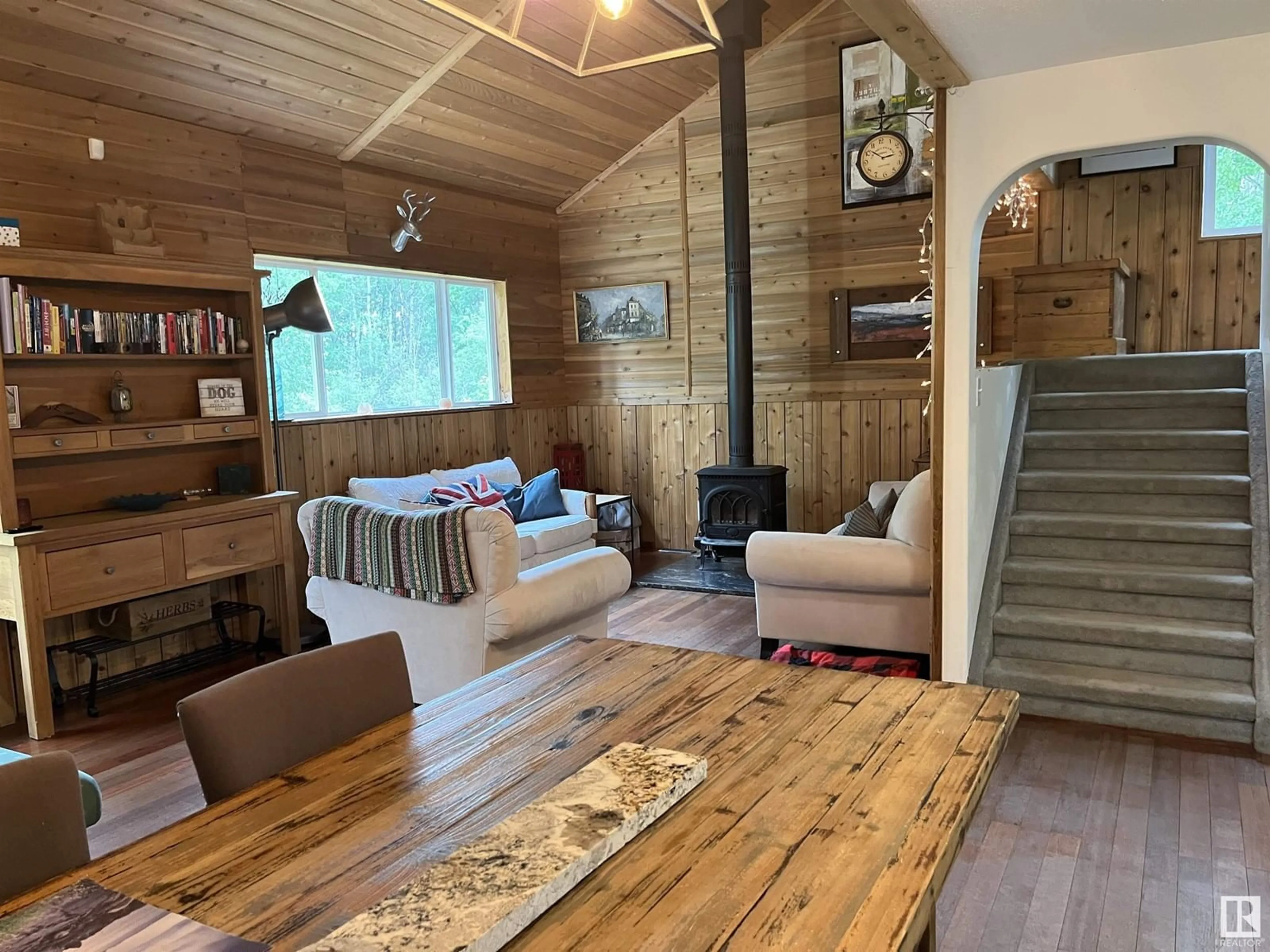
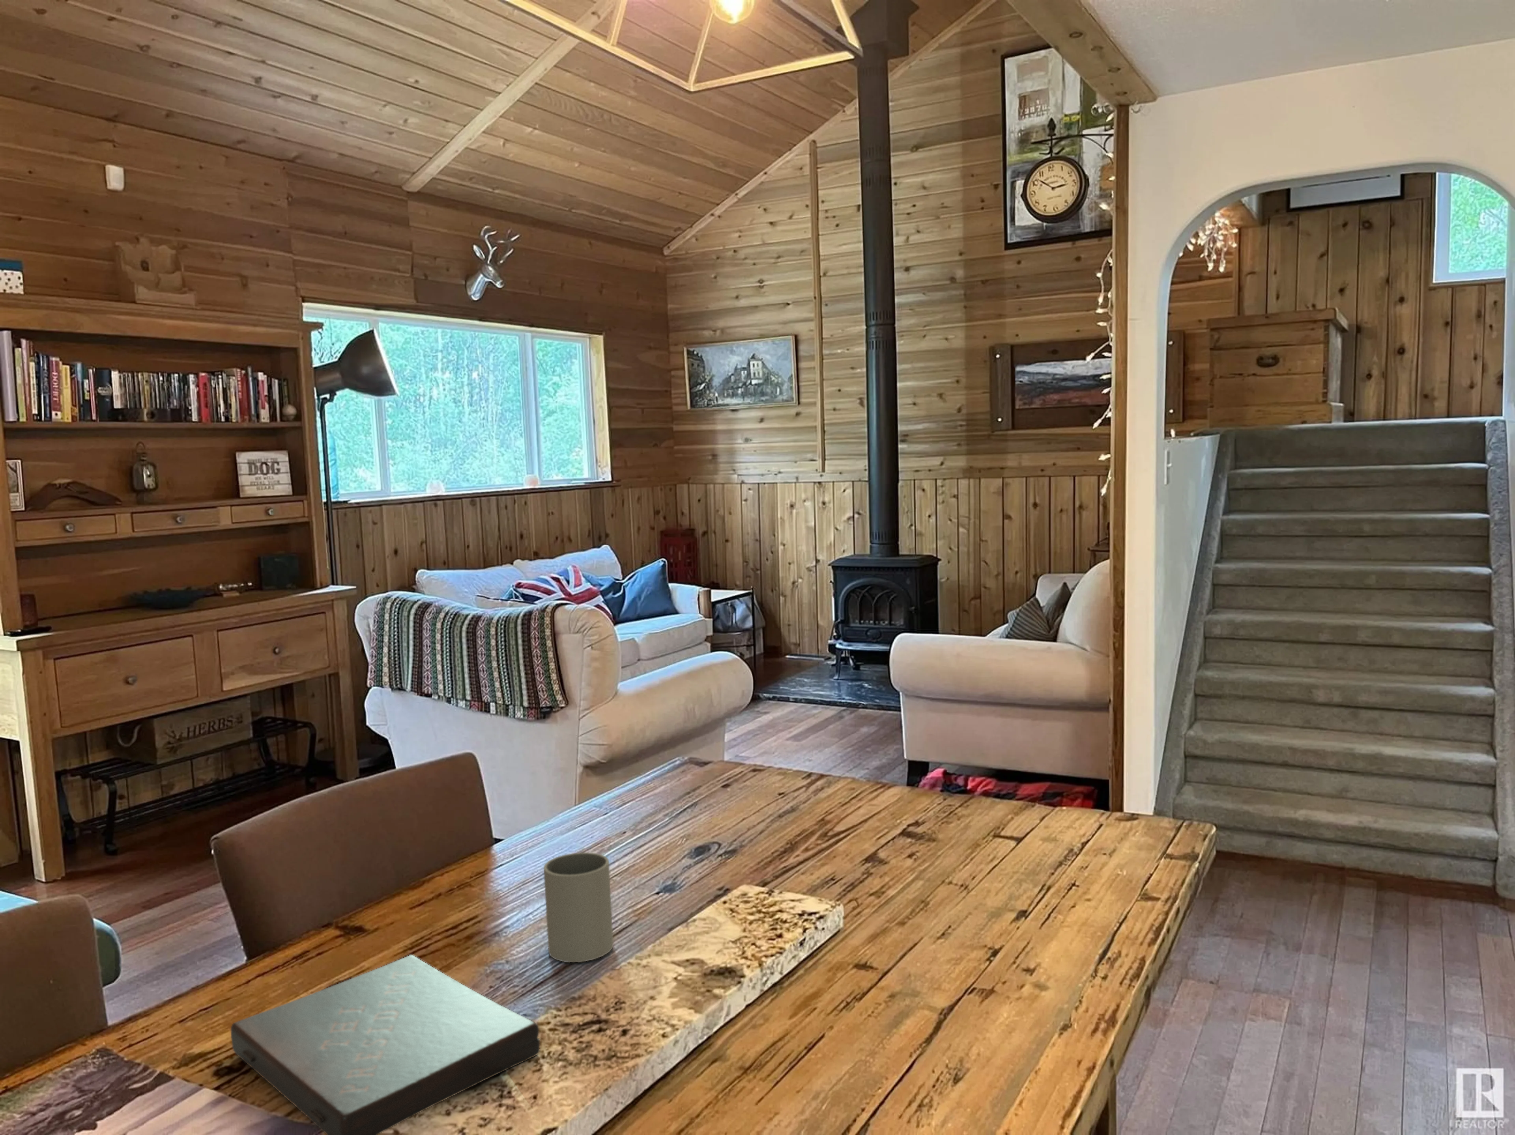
+ mug [543,852,614,963]
+ book [230,955,540,1135]
